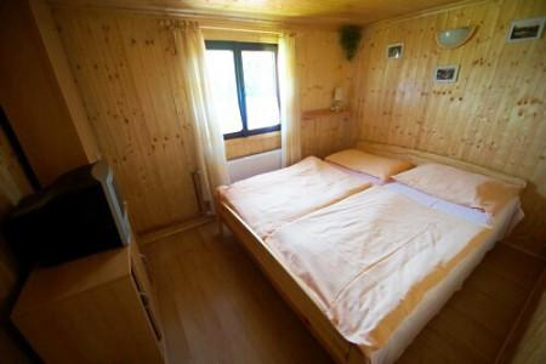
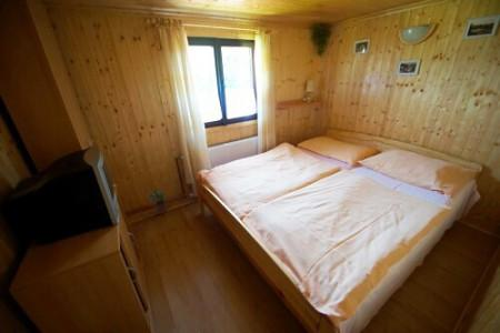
+ potted plant [147,188,168,215]
